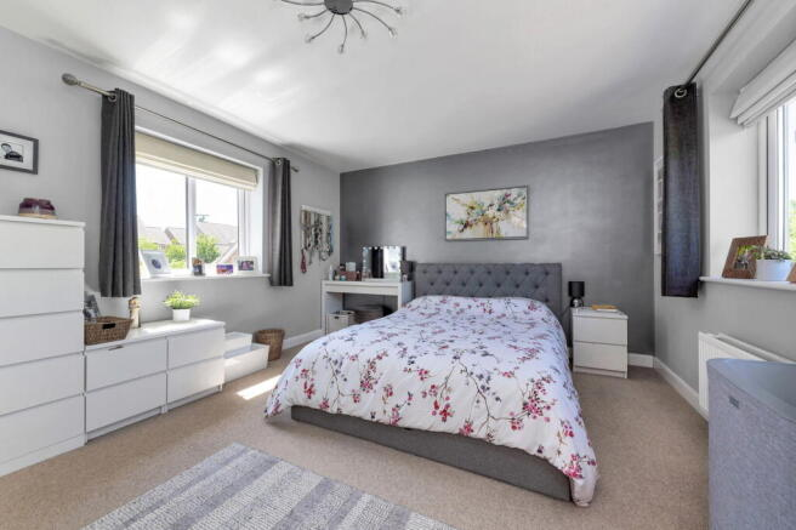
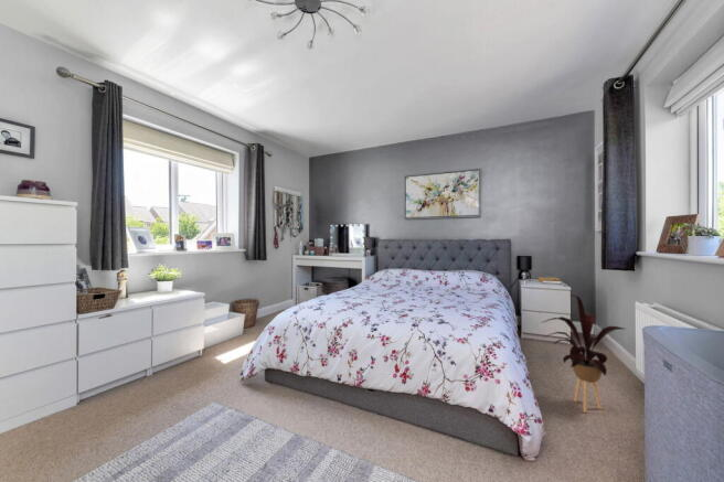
+ house plant [540,294,625,414]
